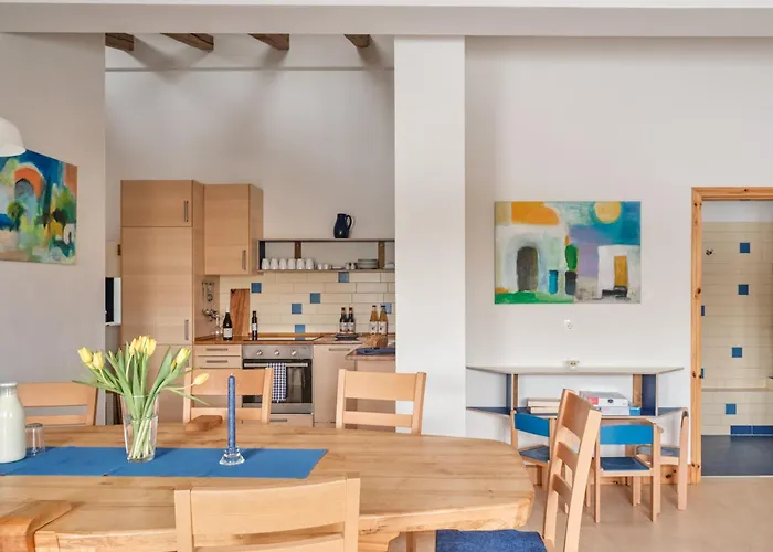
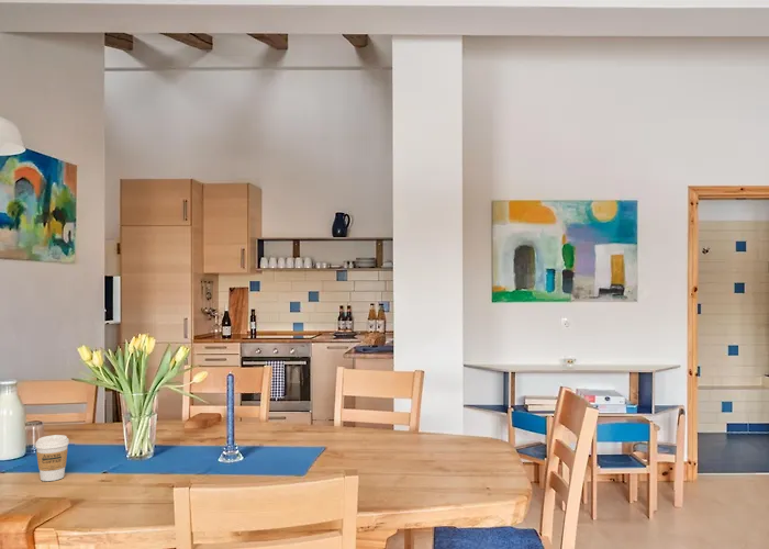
+ coffee cup [34,434,70,482]
